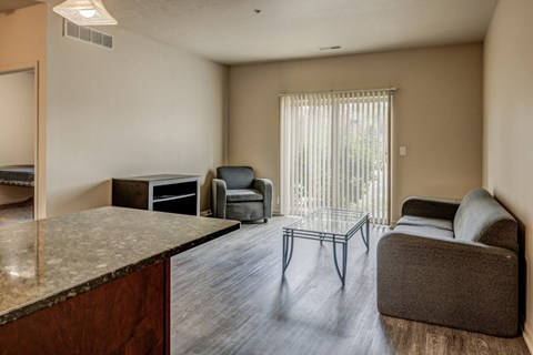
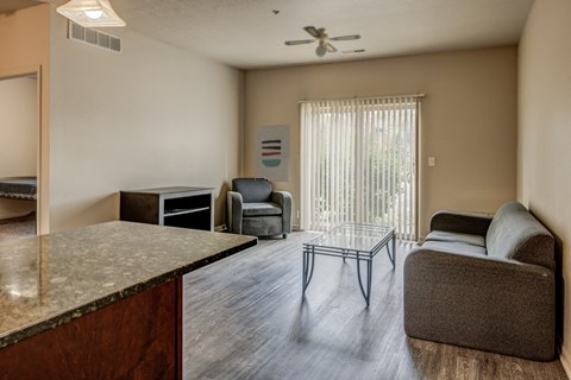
+ ceiling fan [283,25,362,59]
+ wall art [255,124,291,183]
